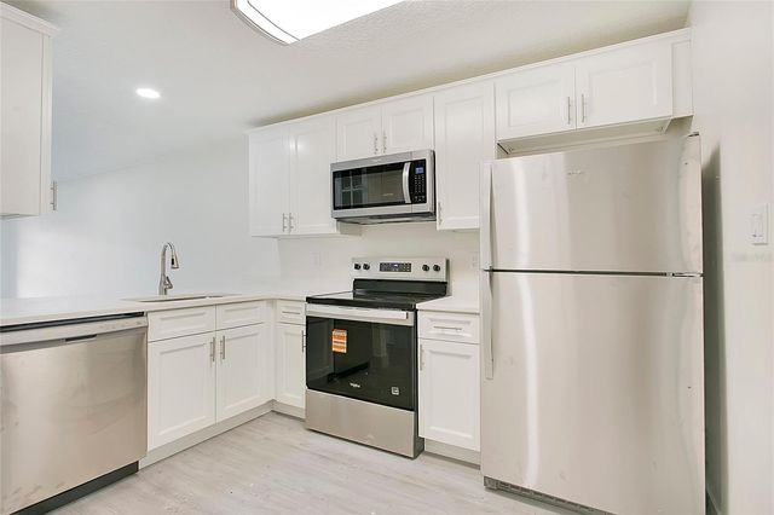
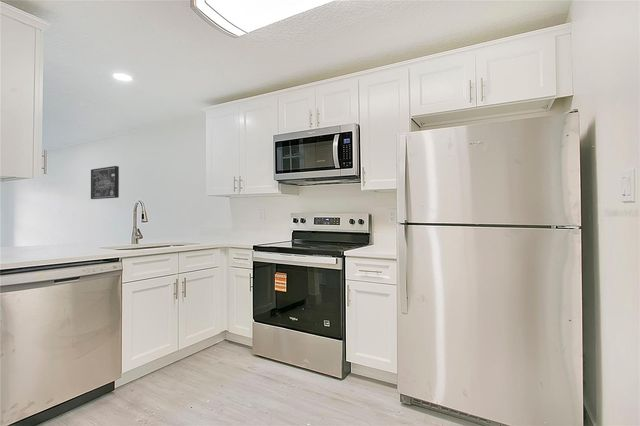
+ wall art [90,165,120,200]
